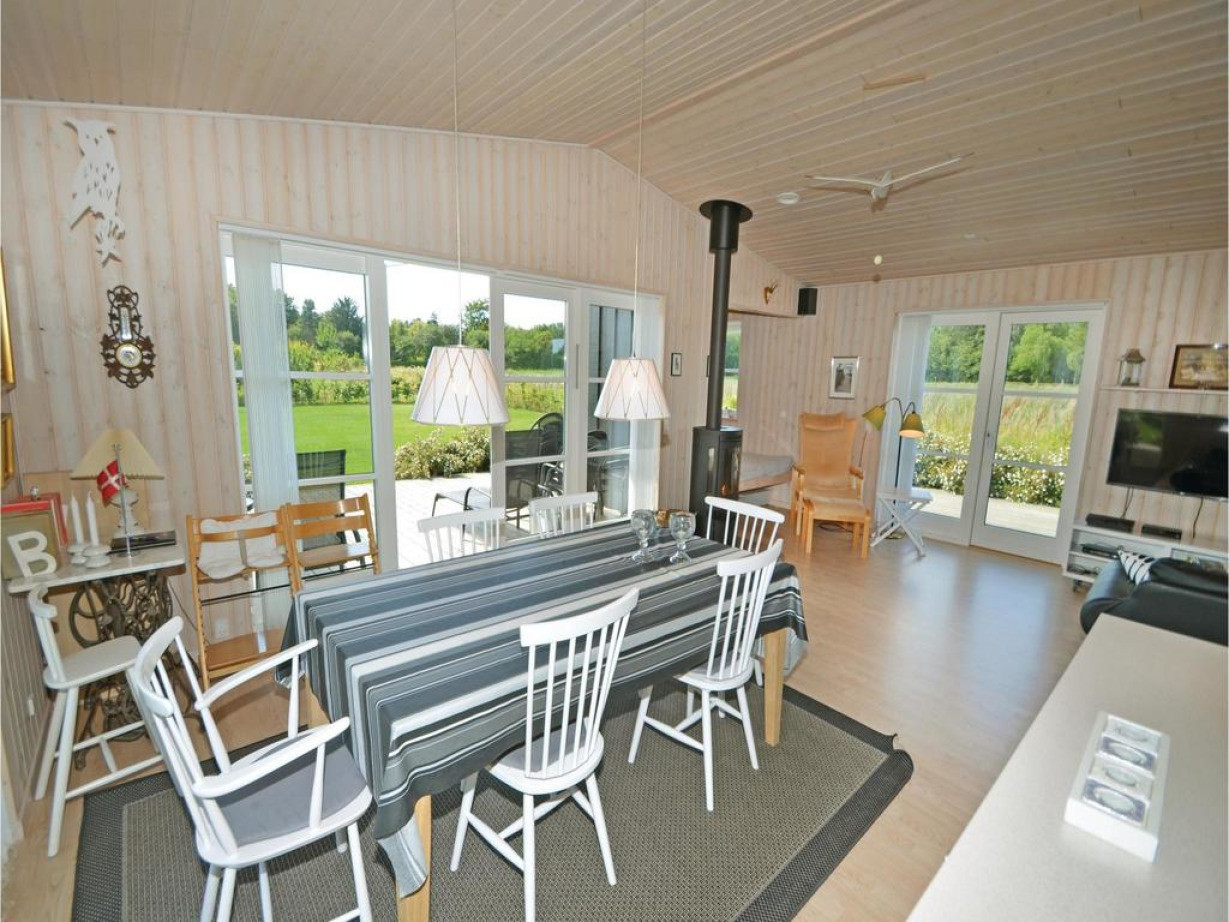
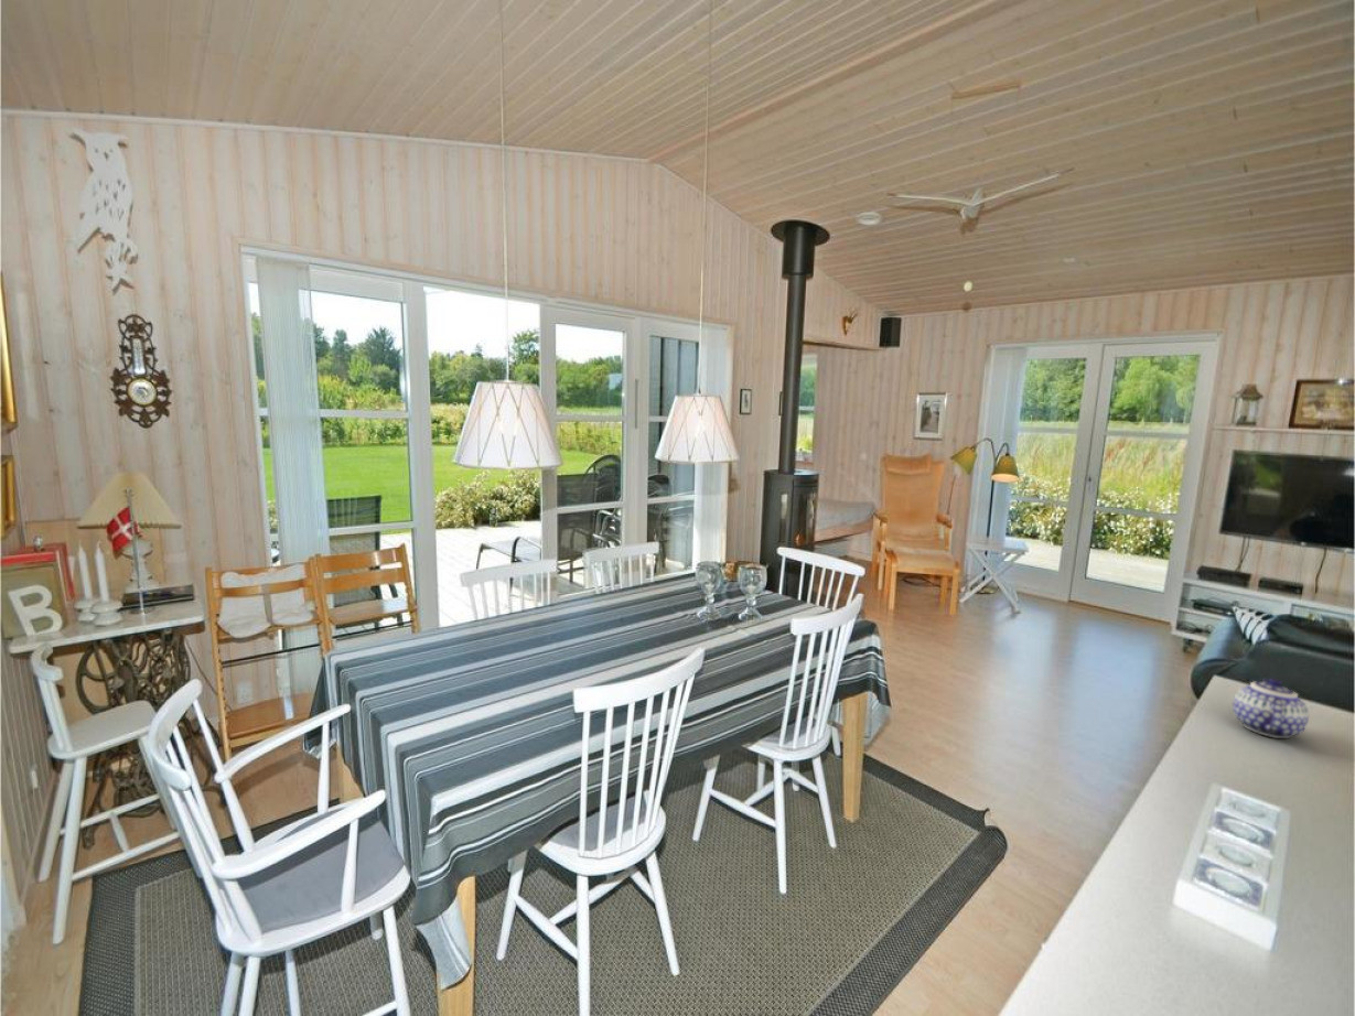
+ teapot [1232,678,1310,739]
